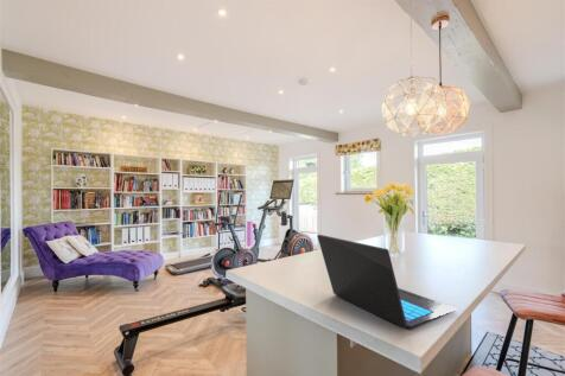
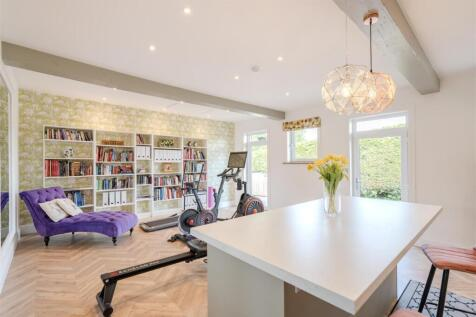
- laptop [316,234,458,330]
